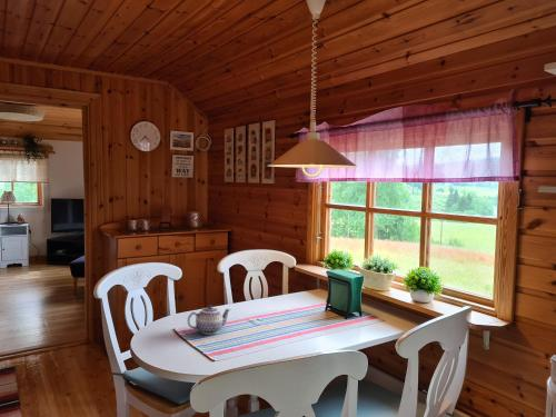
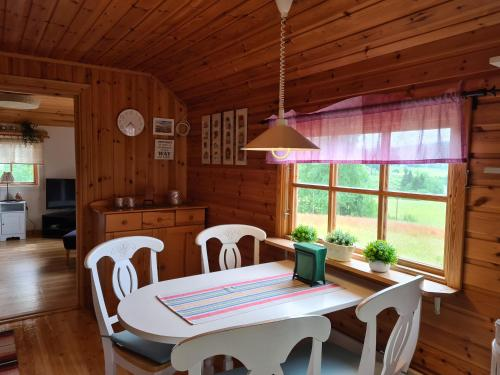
- teapot [187,304,232,336]
